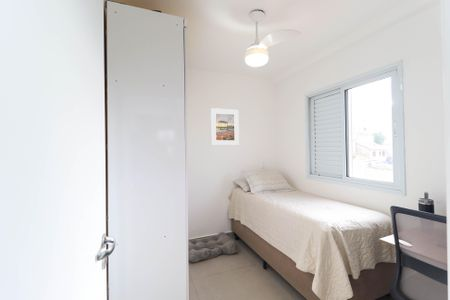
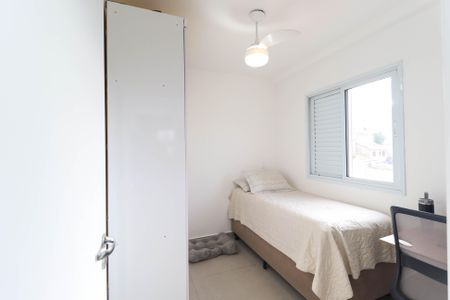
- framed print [210,107,240,146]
